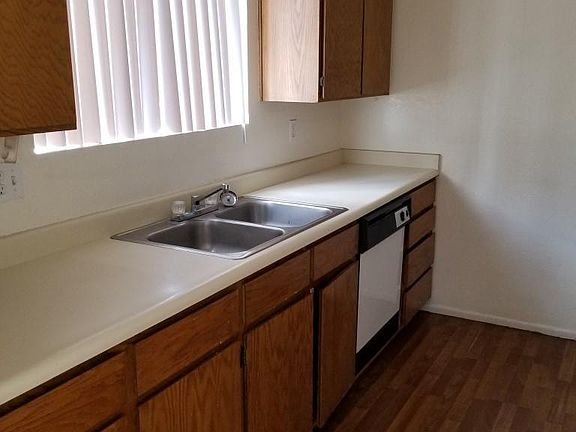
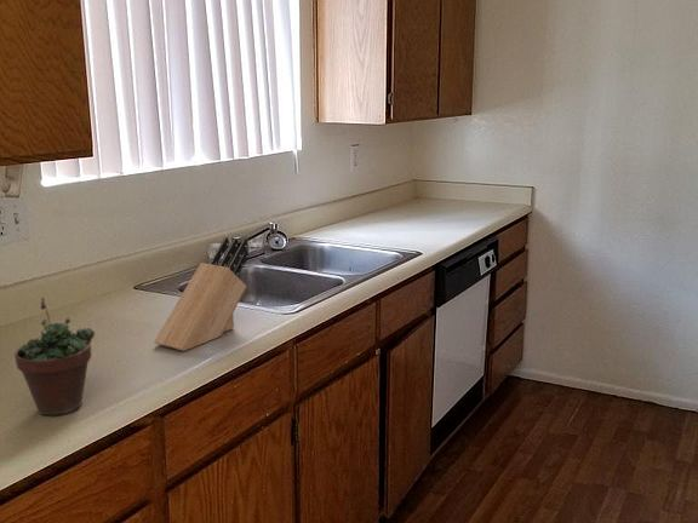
+ knife block [153,236,250,352]
+ succulent plant [13,297,96,416]
